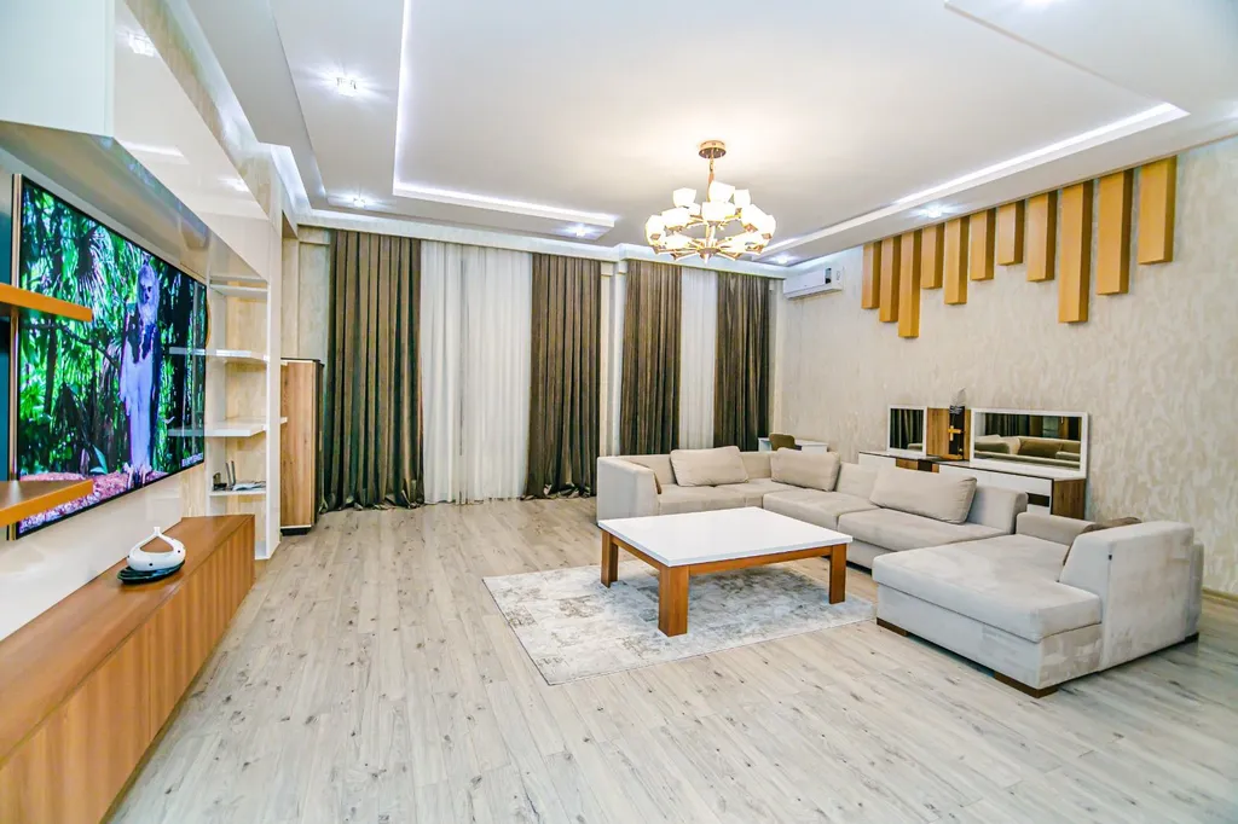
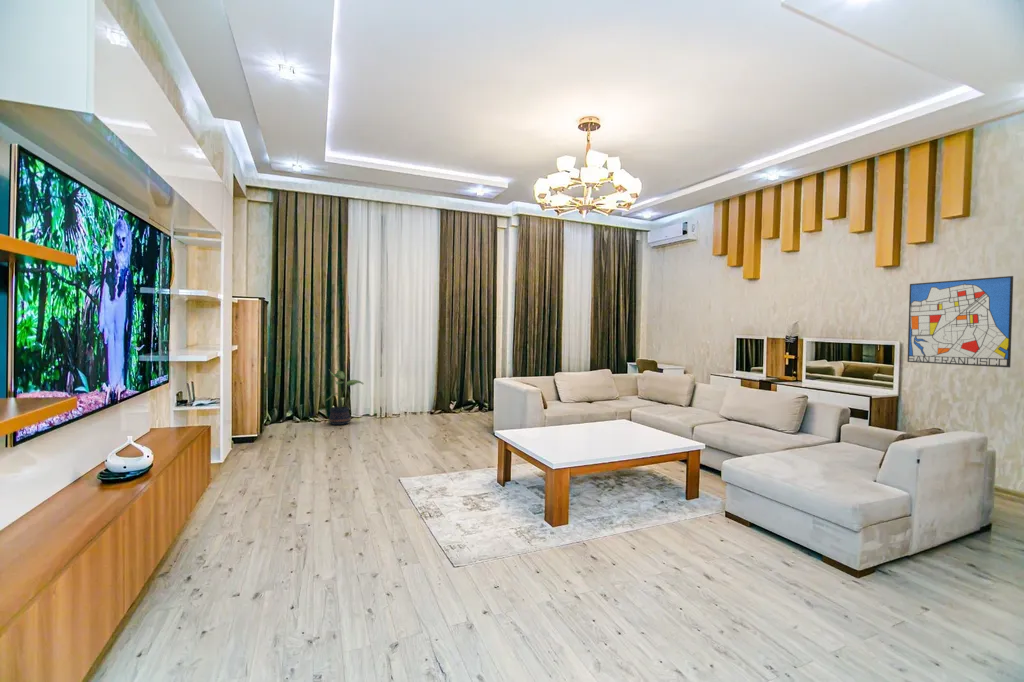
+ wall art [907,275,1014,369]
+ potted plant [325,369,364,426]
